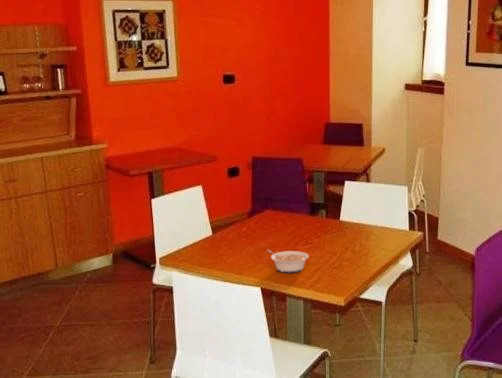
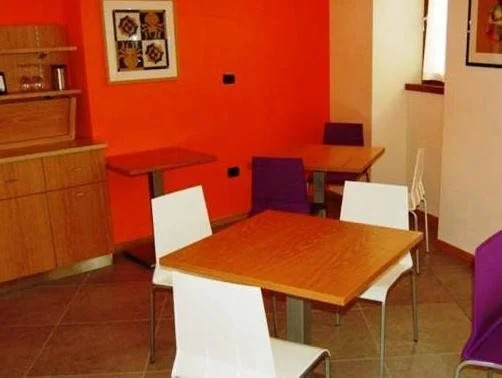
- legume [266,249,310,274]
